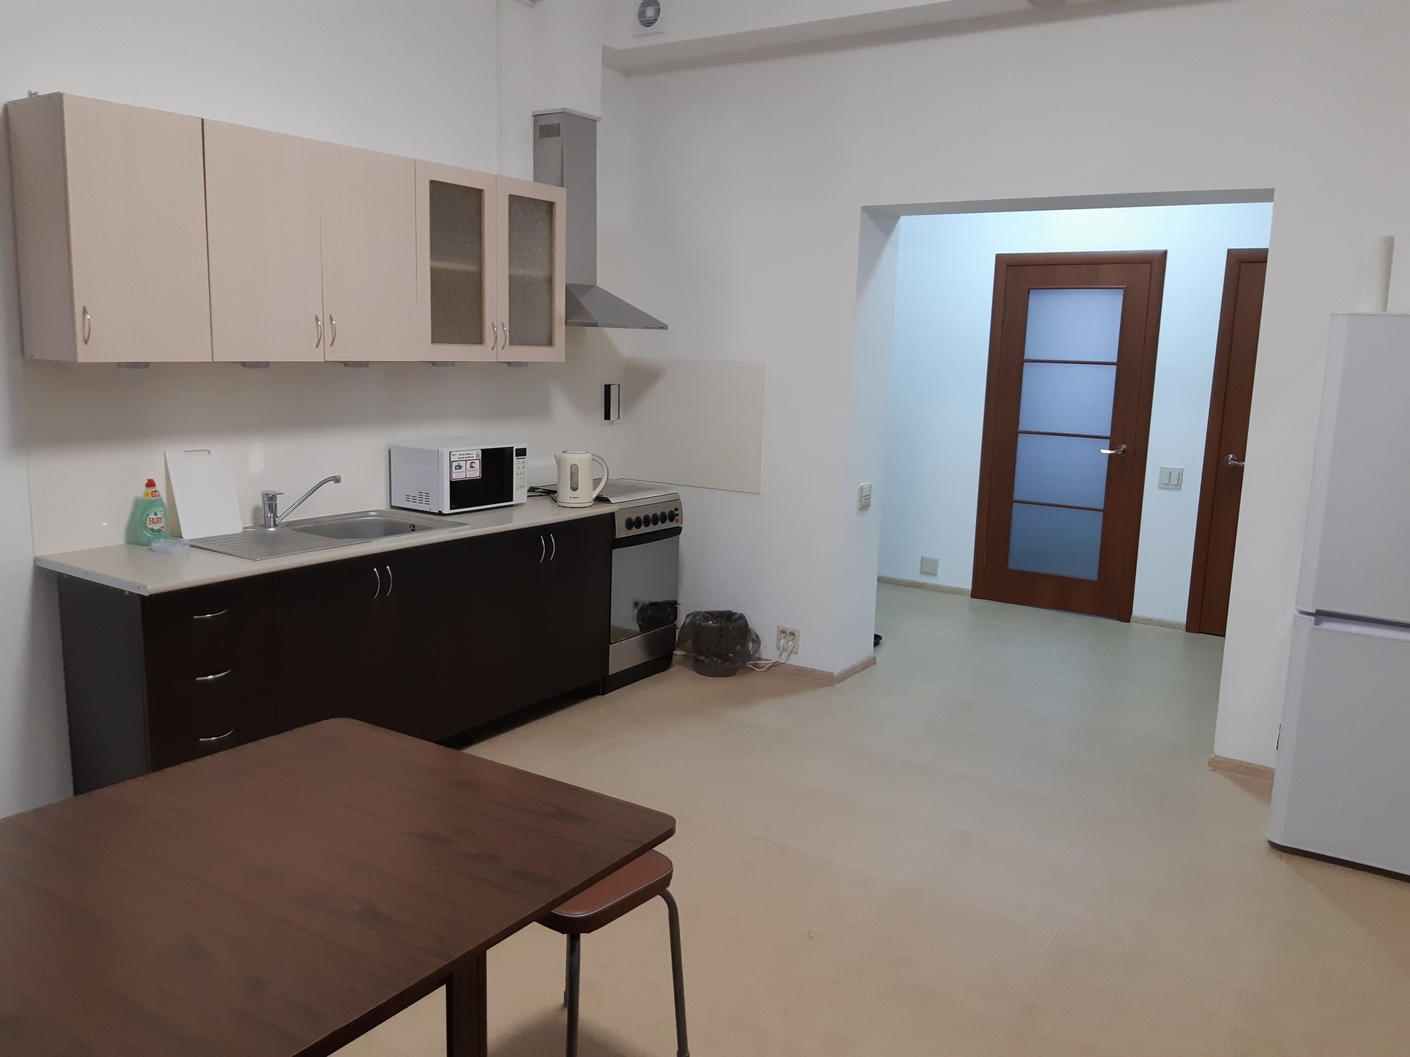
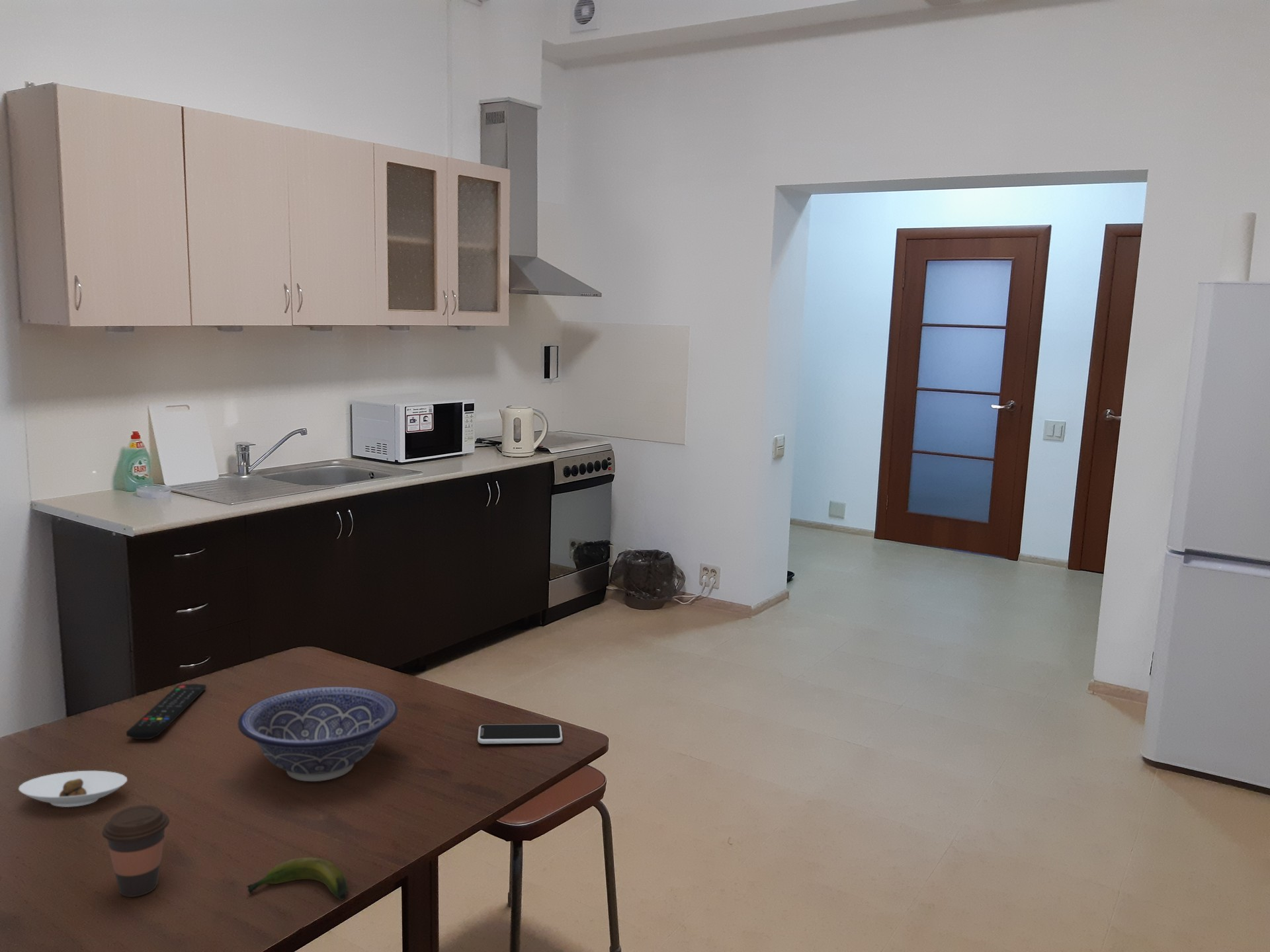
+ decorative bowl [237,686,399,782]
+ smartphone [477,723,563,744]
+ banana [246,857,349,901]
+ saucer [18,770,128,808]
+ remote control [126,683,207,740]
+ coffee cup [101,805,170,898]
